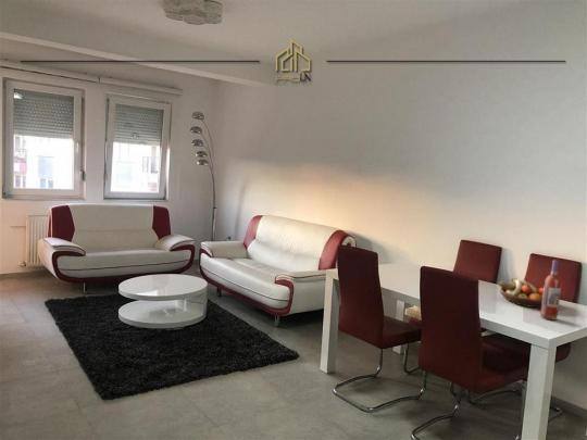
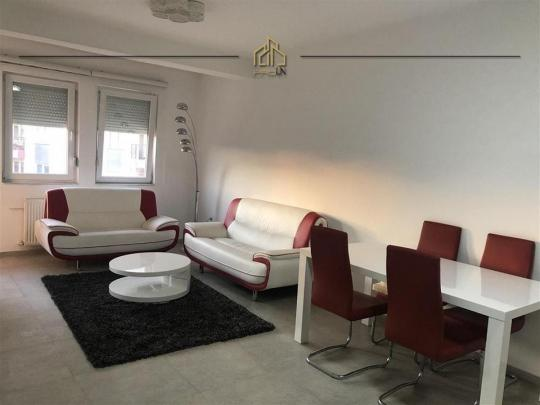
- wine bottle [539,259,563,320]
- fruit bowl [497,277,545,309]
